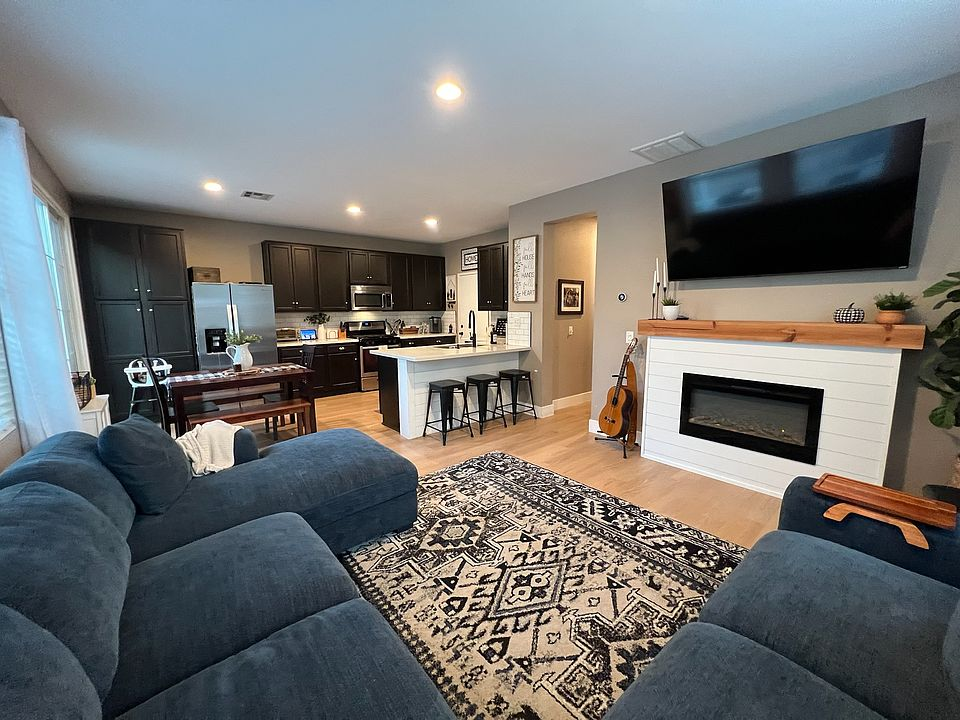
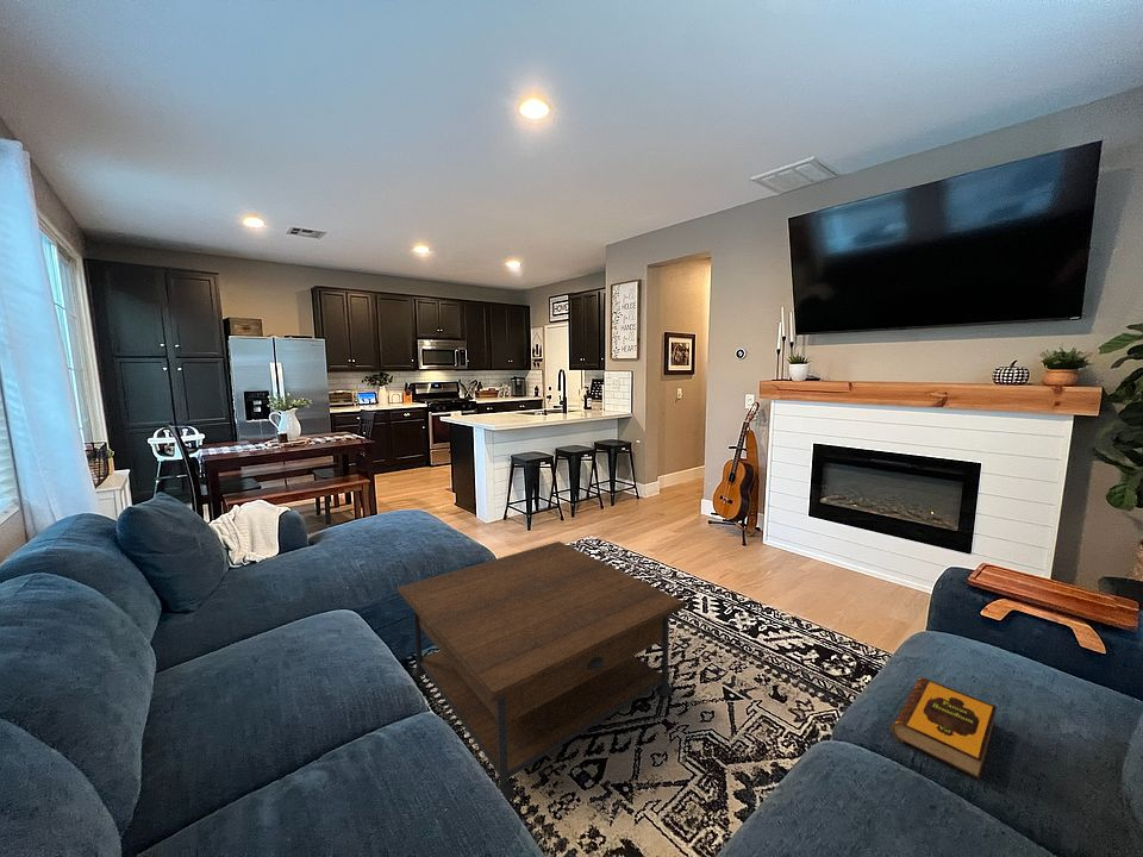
+ hardback book [891,677,998,780]
+ coffee table [395,540,689,802]
